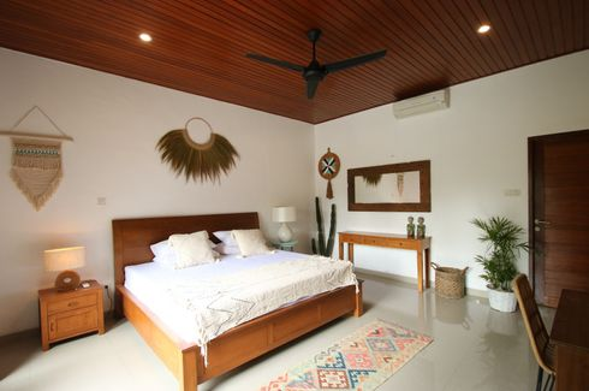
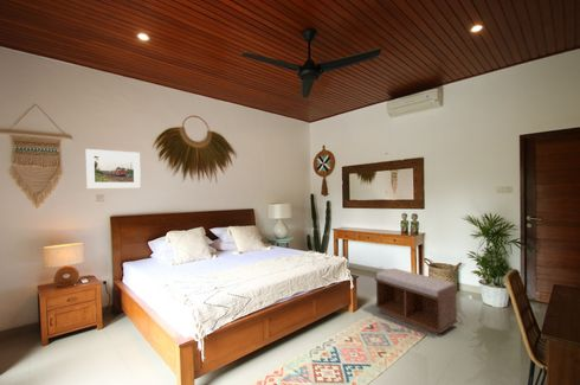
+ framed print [85,148,142,190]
+ bench [374,268,459,335]
